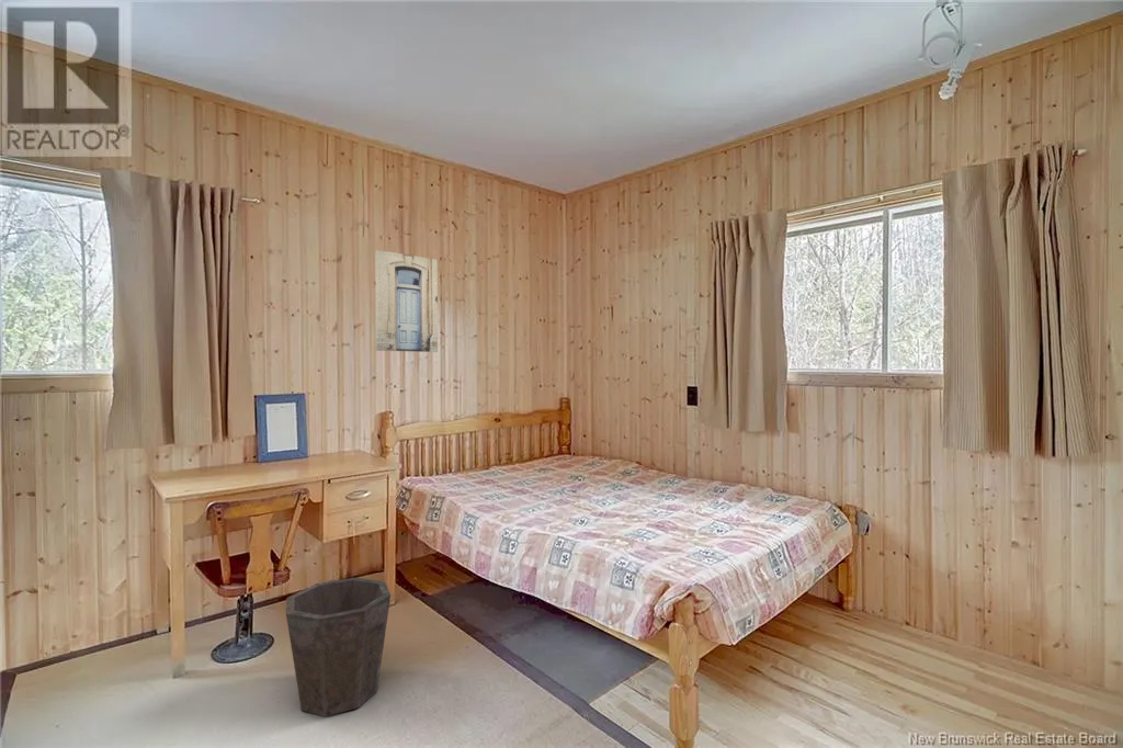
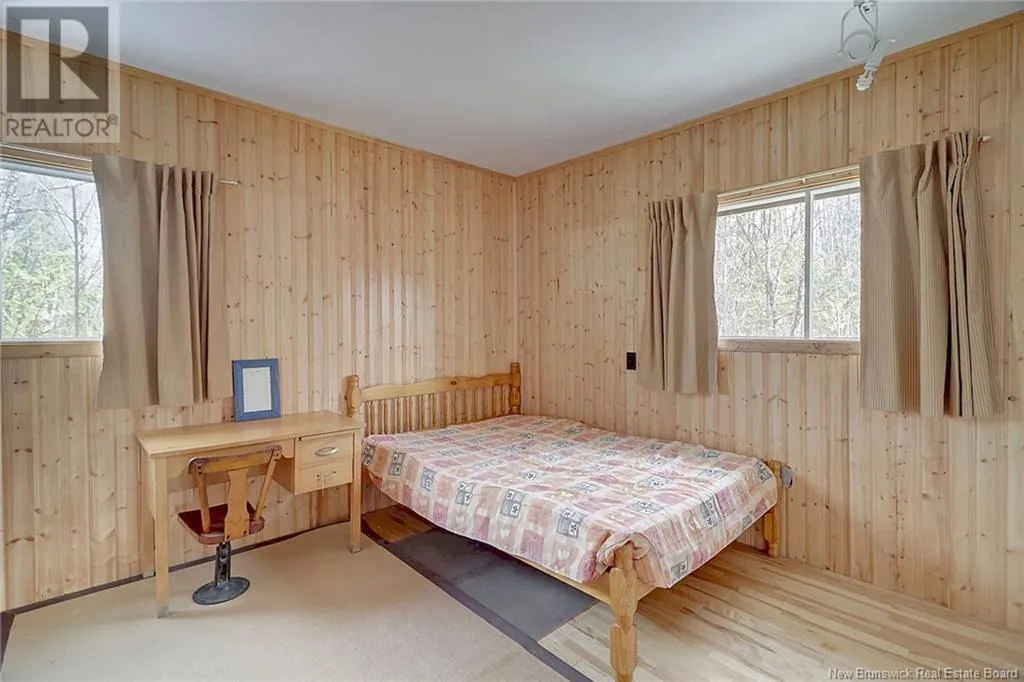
- wall art [374,249,439,353]
- waste bin [285,577,392,717]
